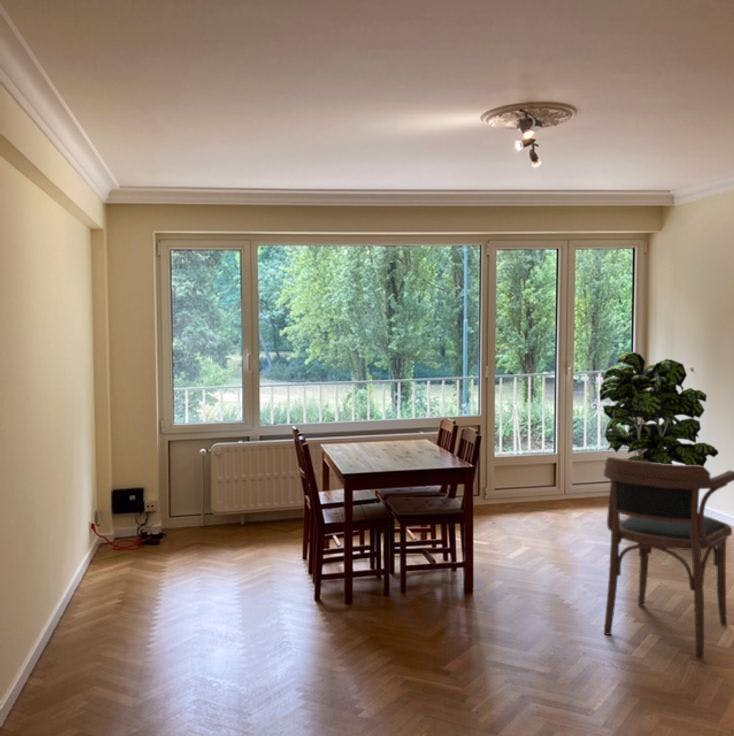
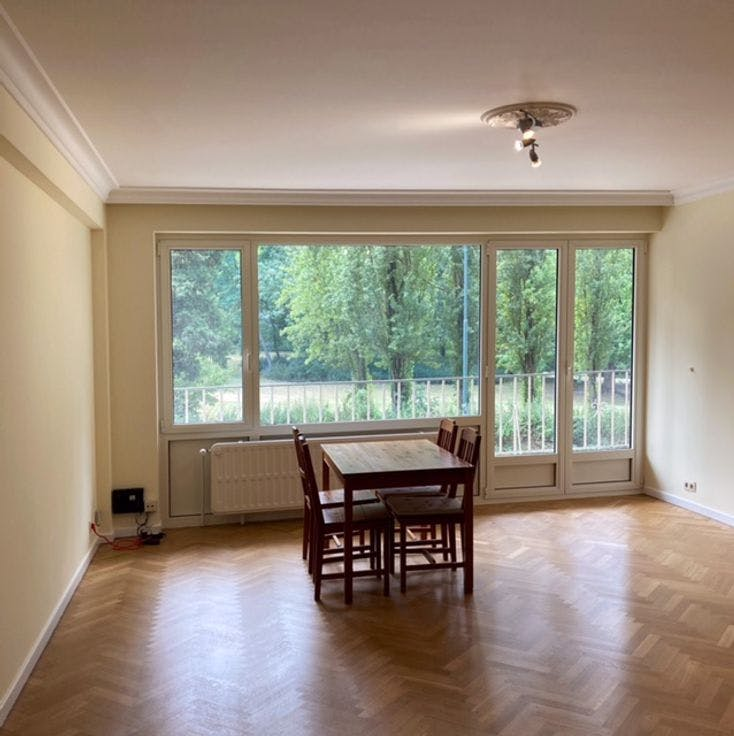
- armchair [603,456,734,659]
- indoor plant [598,350,720,466]
